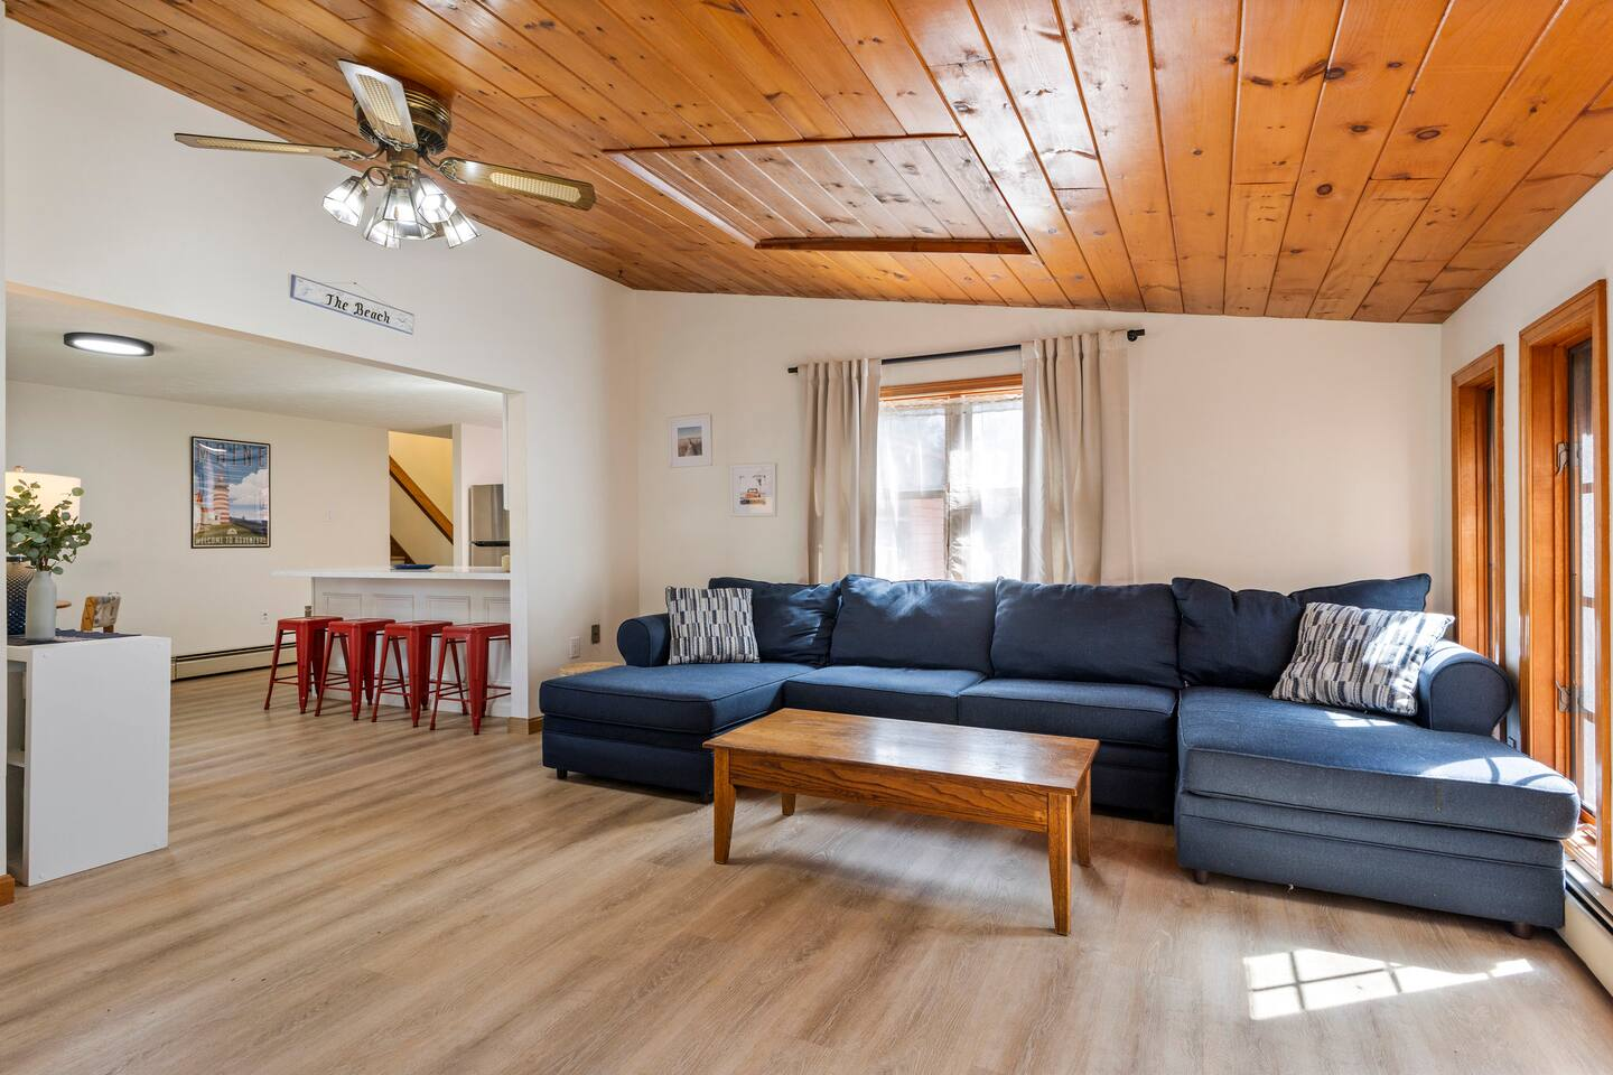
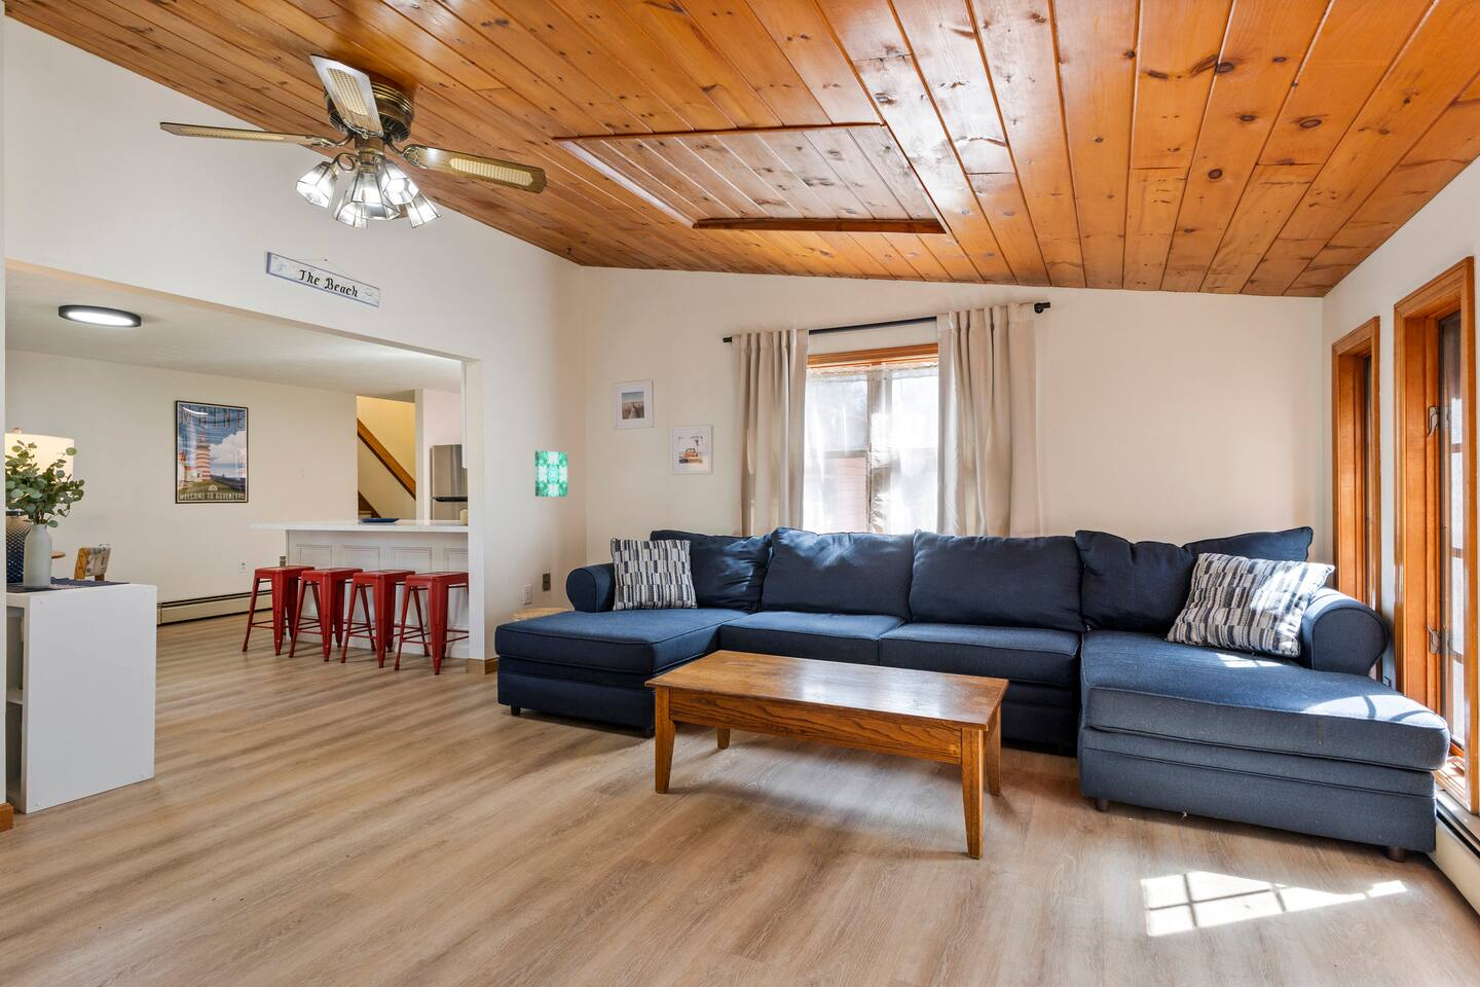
+ wall art [534,449,568,498]
